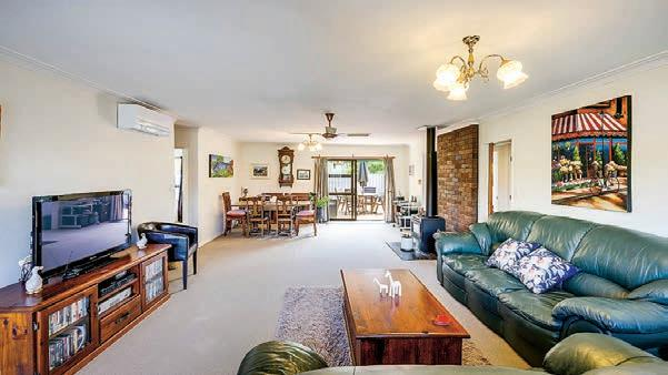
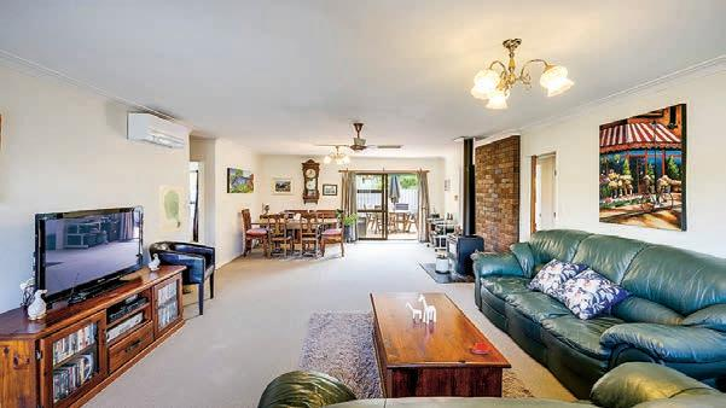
+ wall art [158,183,185,235]
